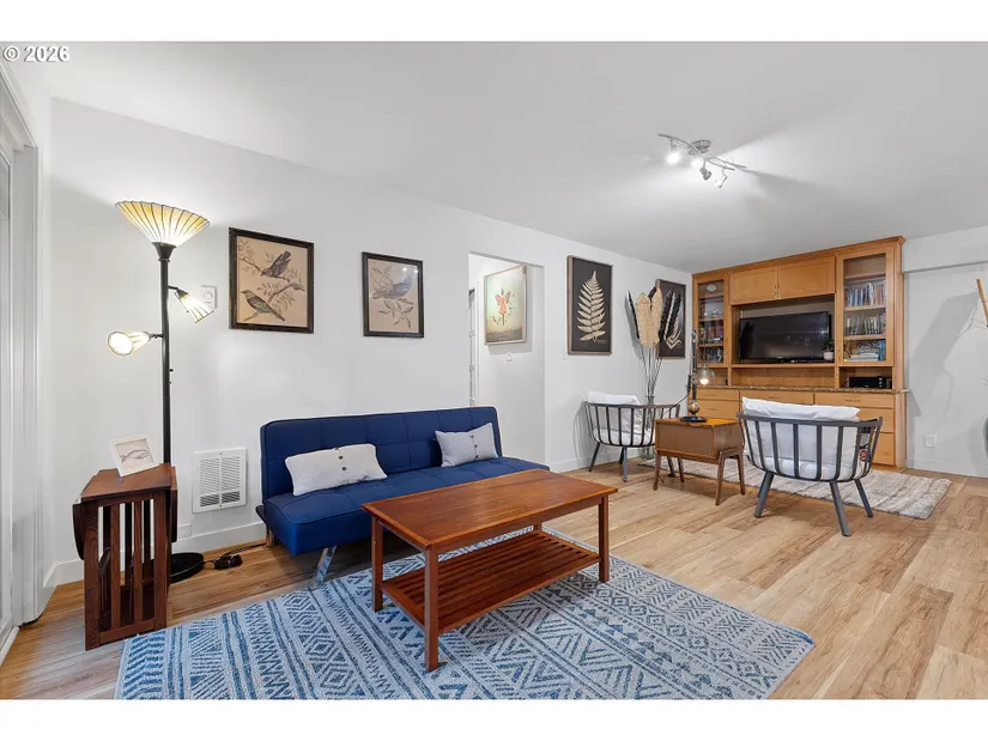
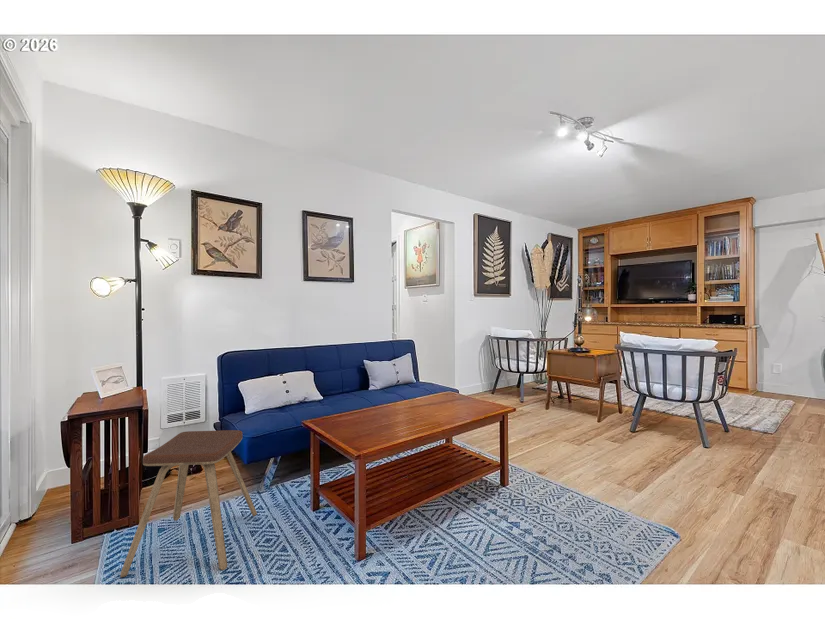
+ music stool [119,429,258,578]
